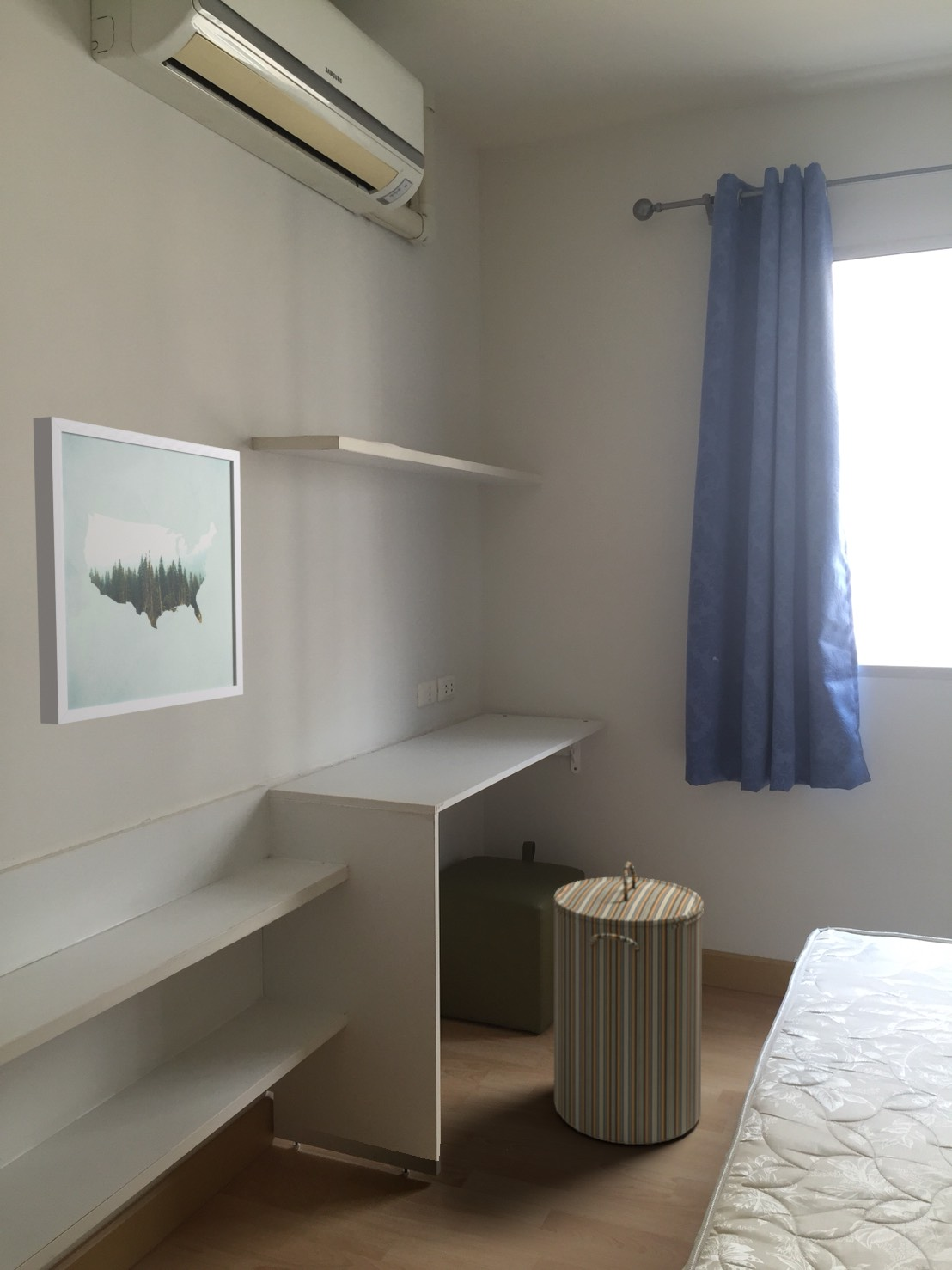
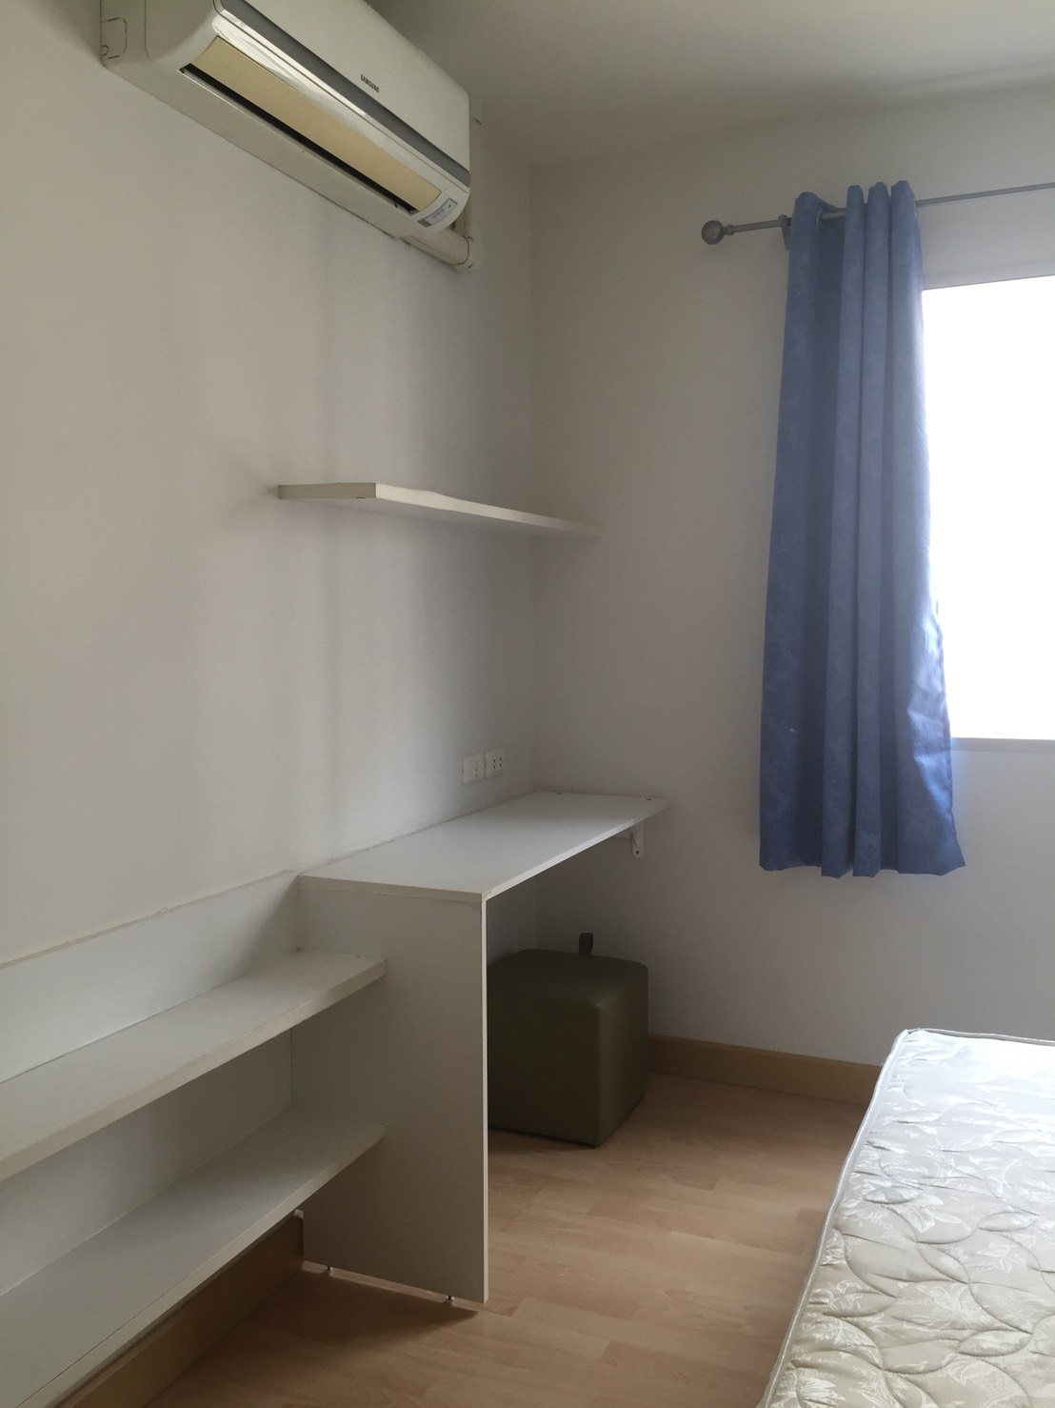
- laundry hamper [552,861,705,1145]
- wall art [33,416,244,725]
